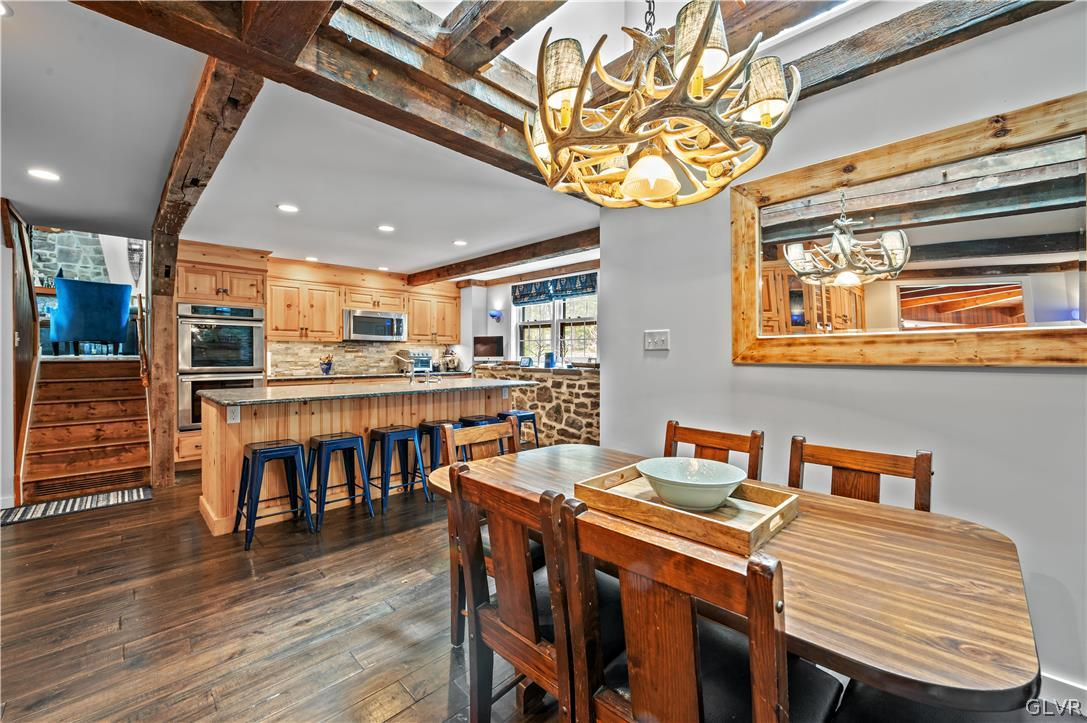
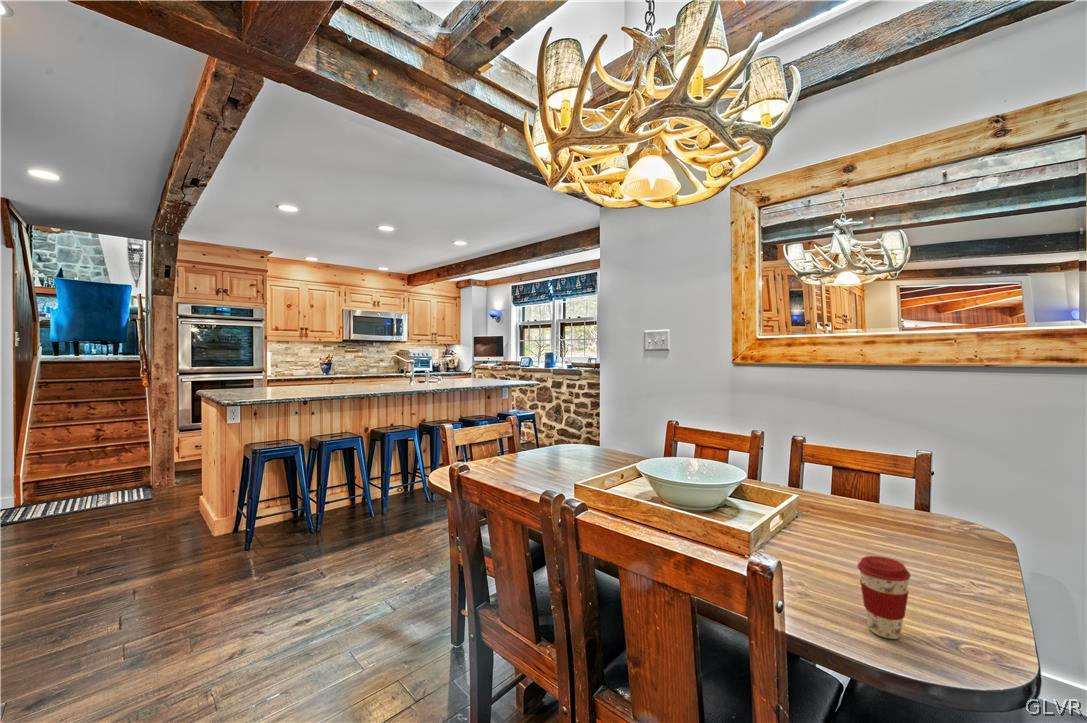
+ coffee cup [856,555,912,640]
